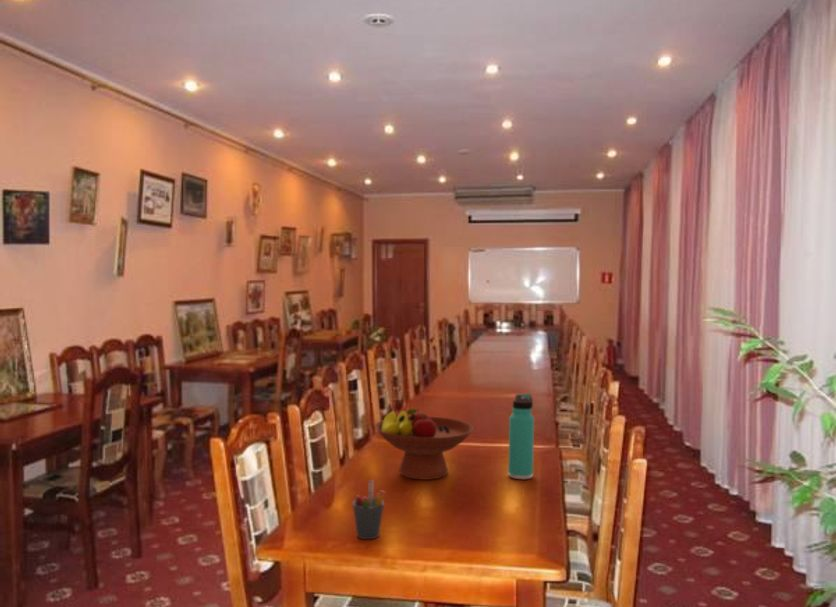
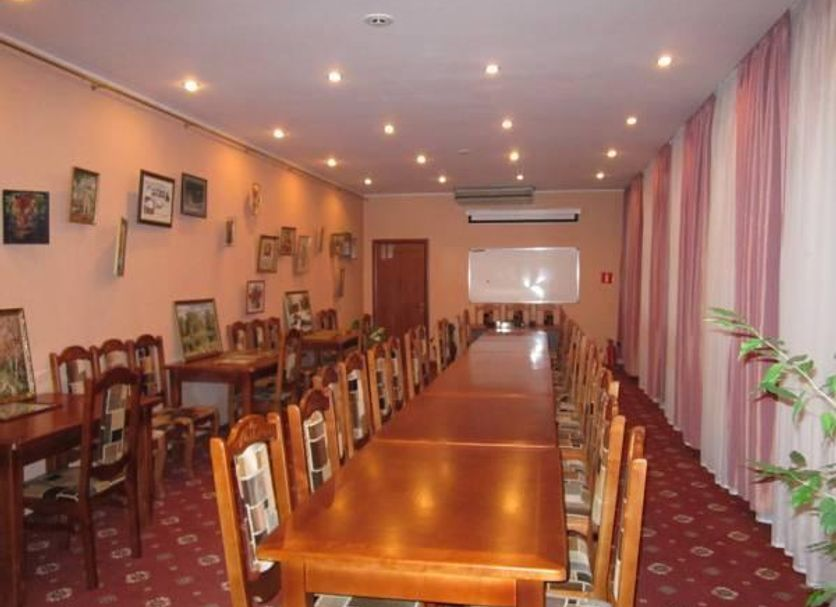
- thermos bottle [507,393,535,480]
- fruit bowl [374,408,475,481]
- pen holder [352,479,386,540]
